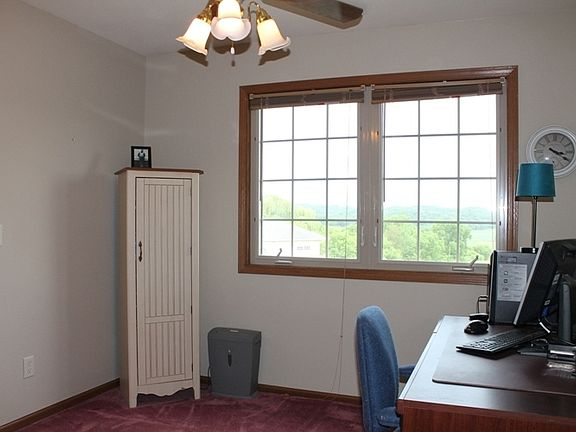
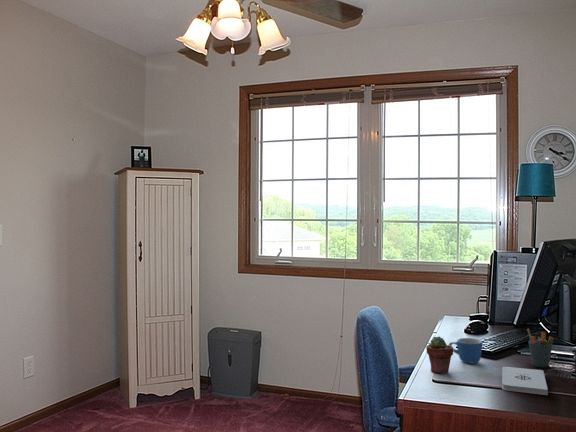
+ notepad [501,366,549,396]
+ pen holder [526,328,554,368]
+ potted succulent [425,335,454,375]
+ mug [448,337,484,364]
